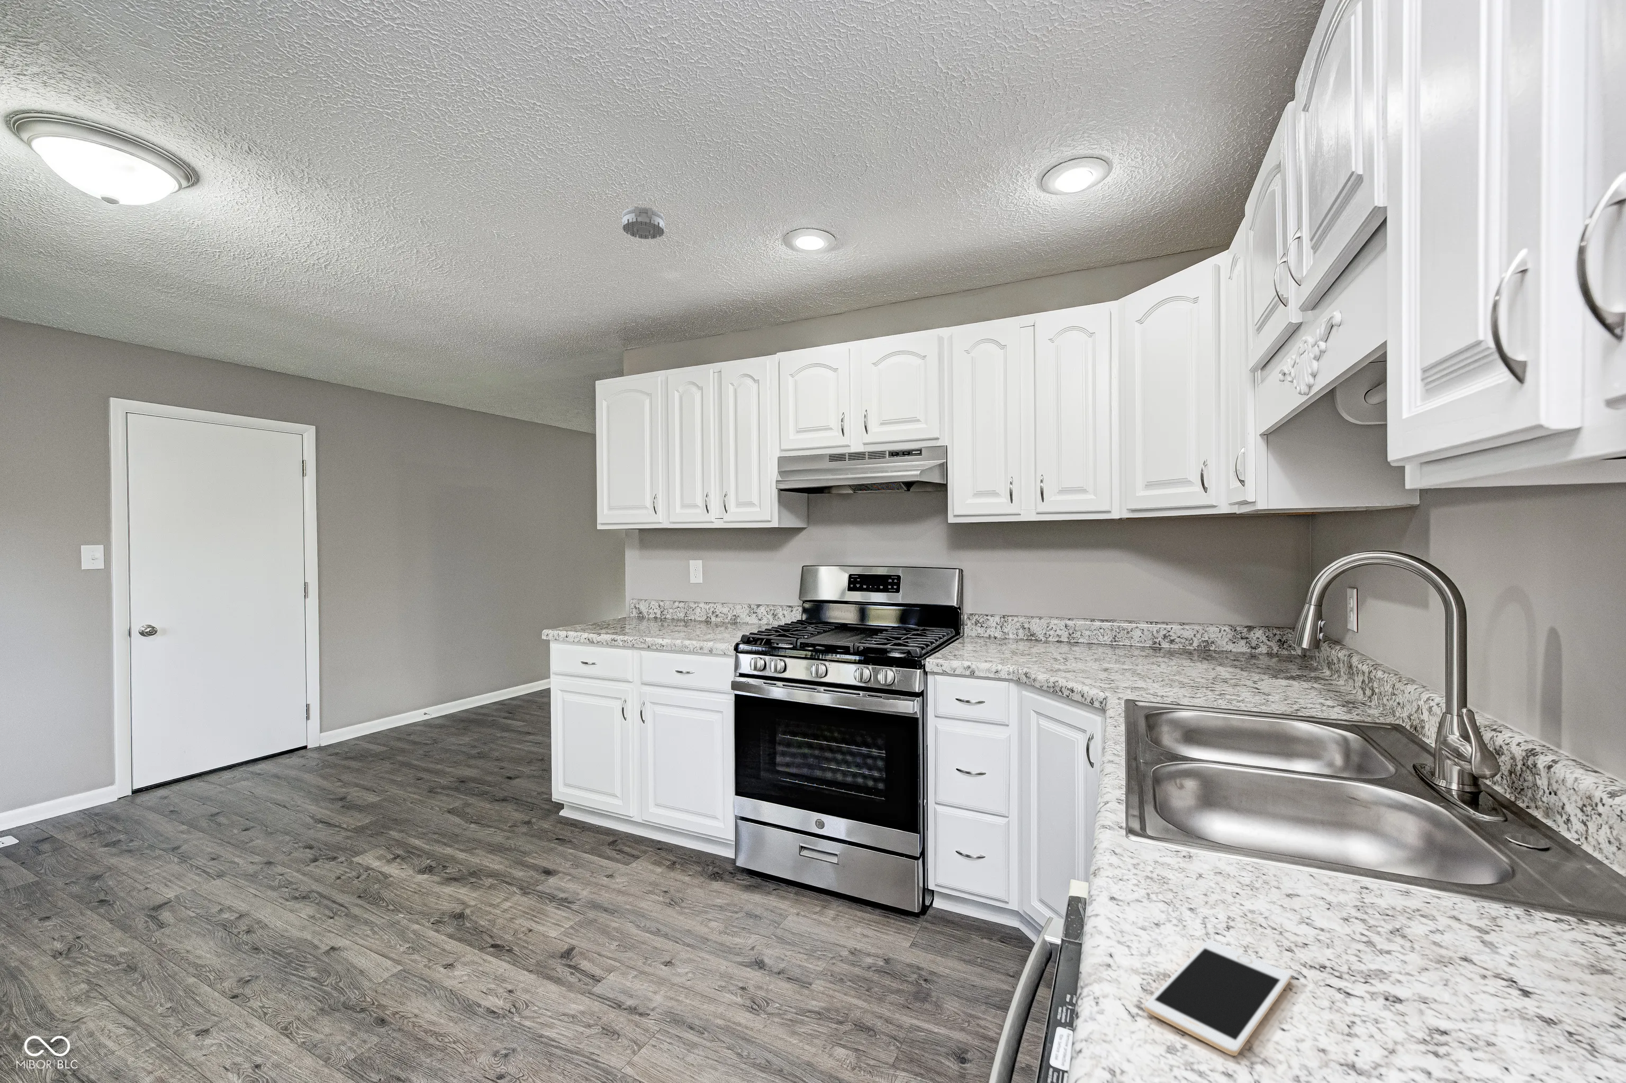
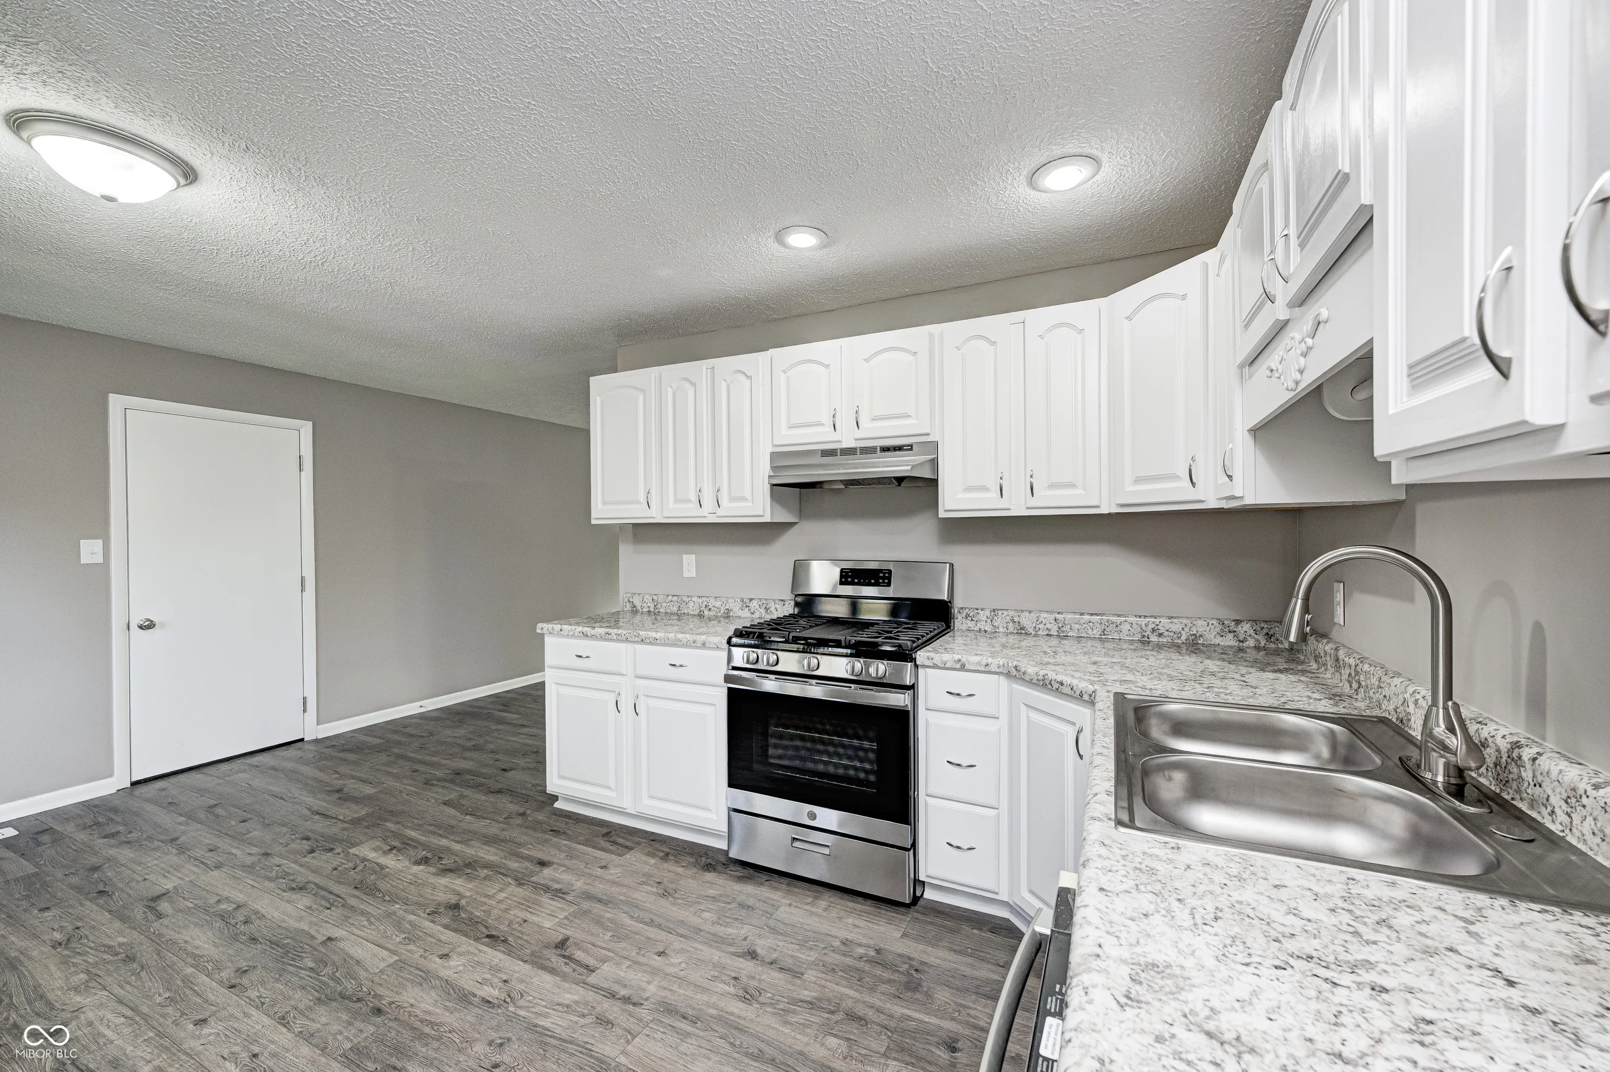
- smoke detector [621,205,665,239]
- cell phone [1145,940,1291,1056]
